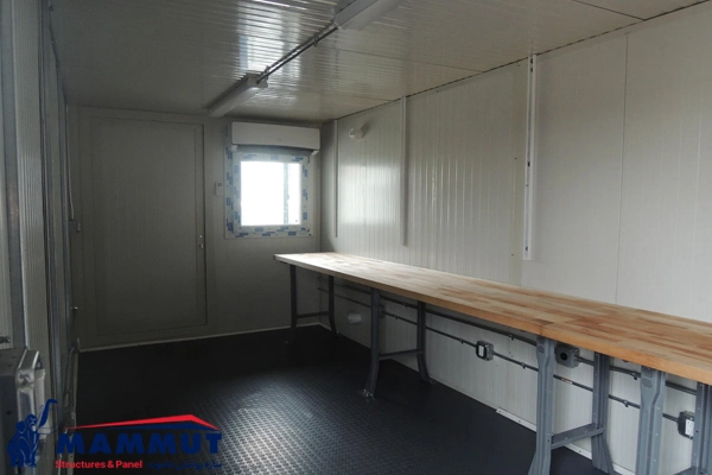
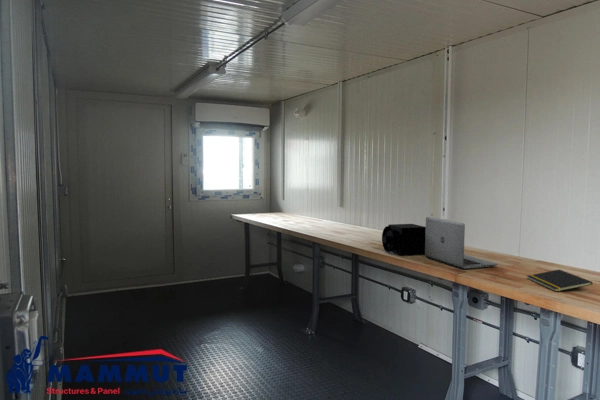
+ laptop [424,216,499,270]
+ speaker [381,223,426,257]
+ notepad [526,269,594,293]
